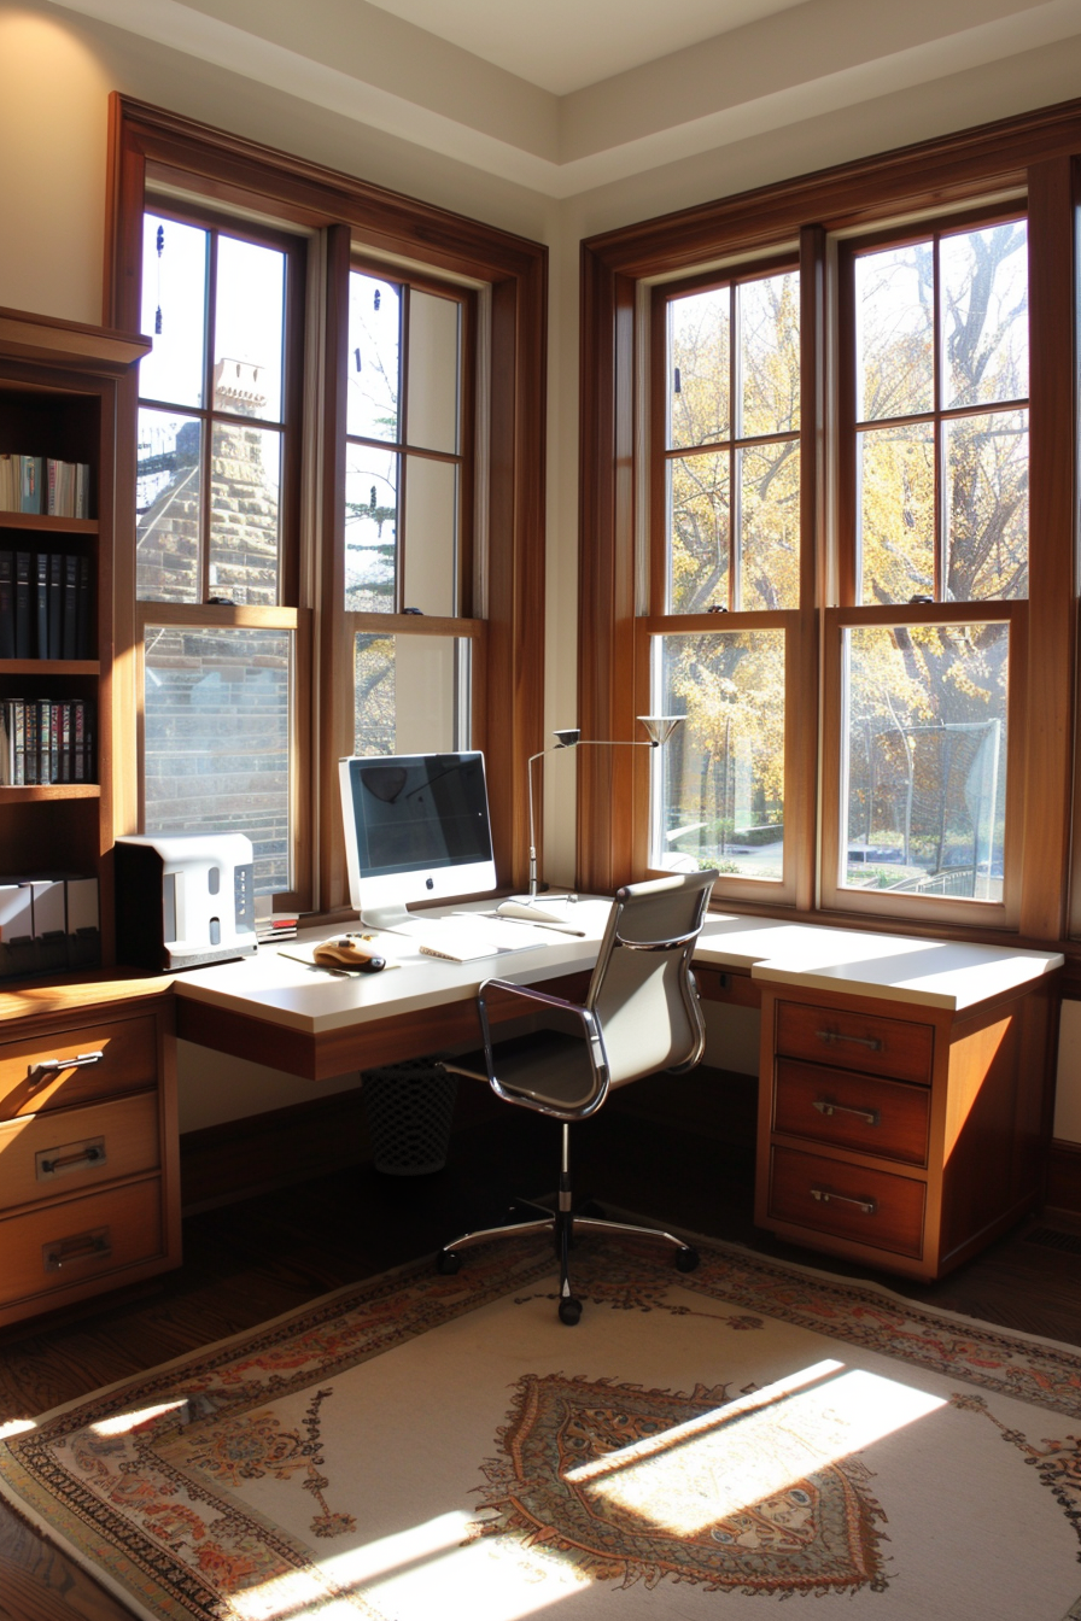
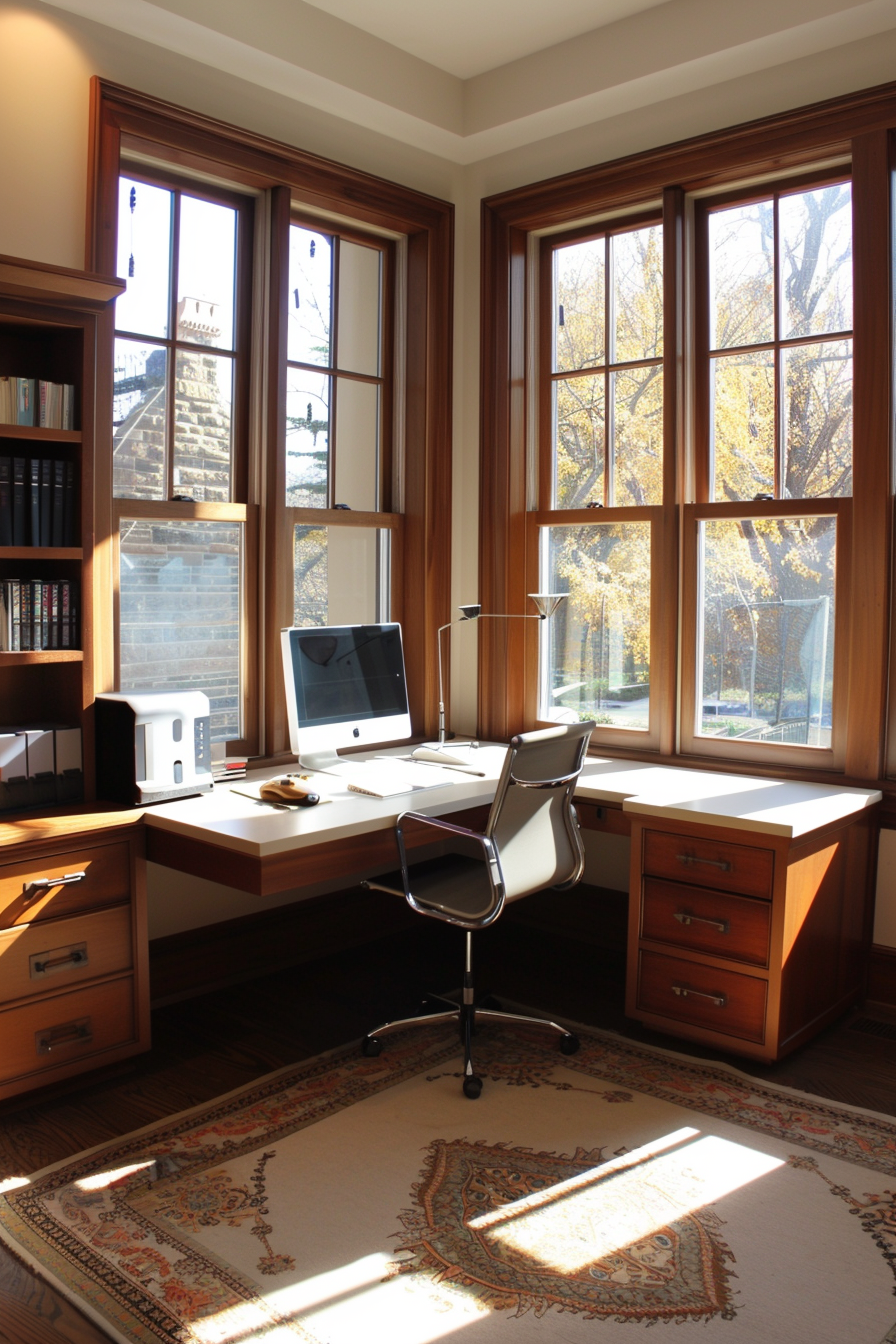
- wastebasket [358,1049,461,1177]
